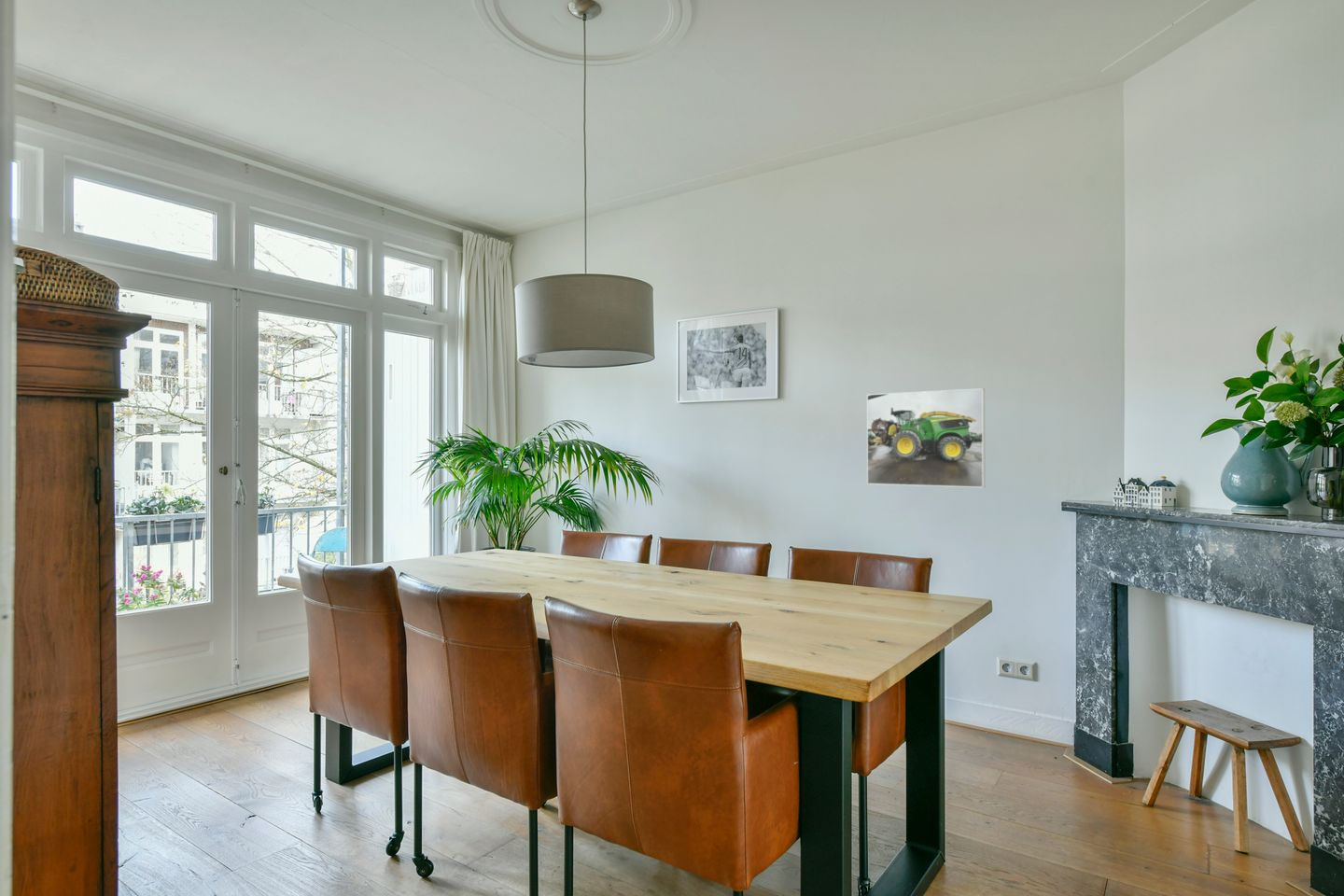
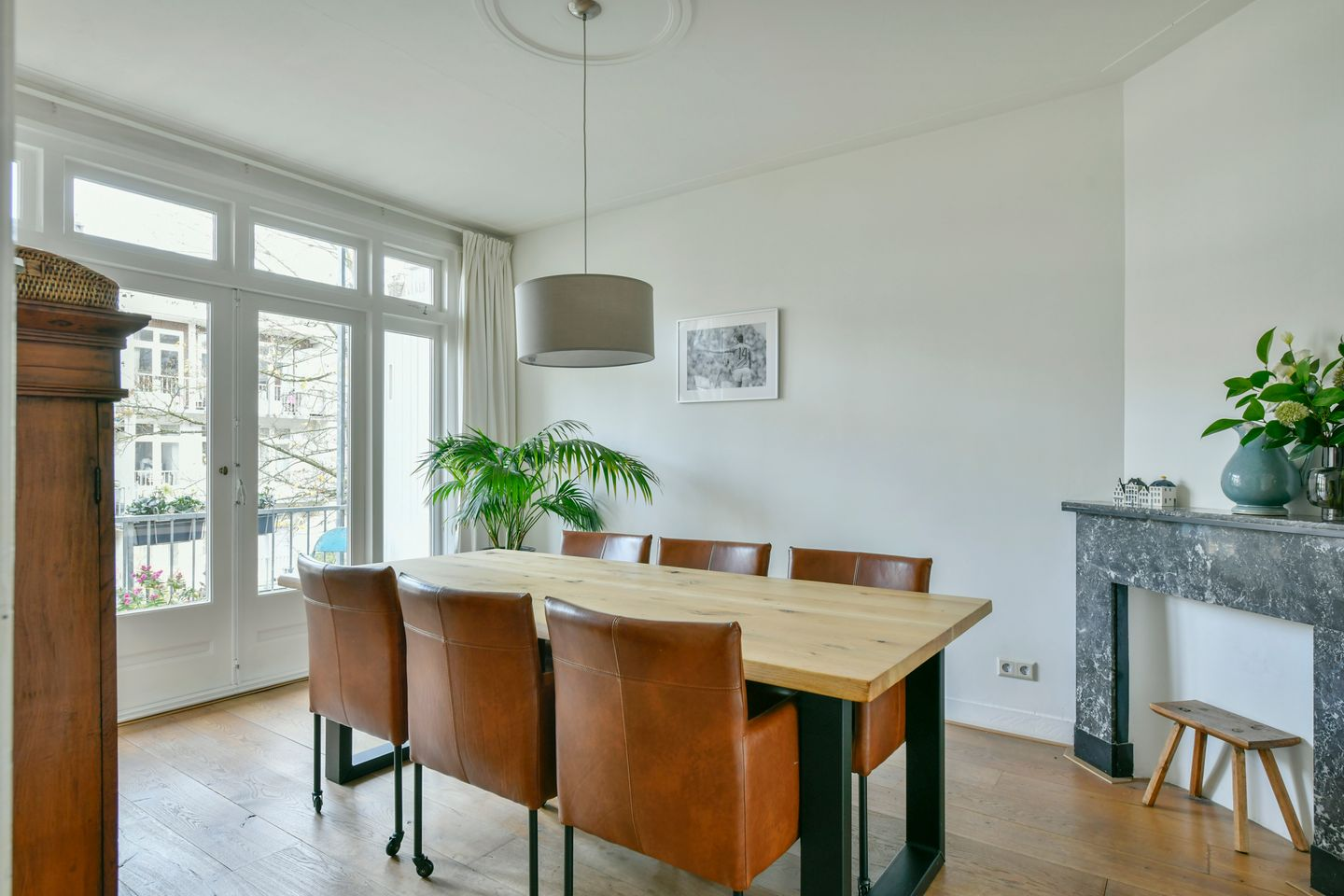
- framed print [866,387,986,488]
